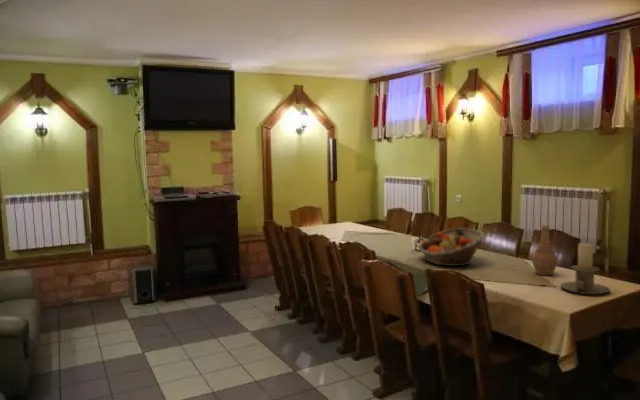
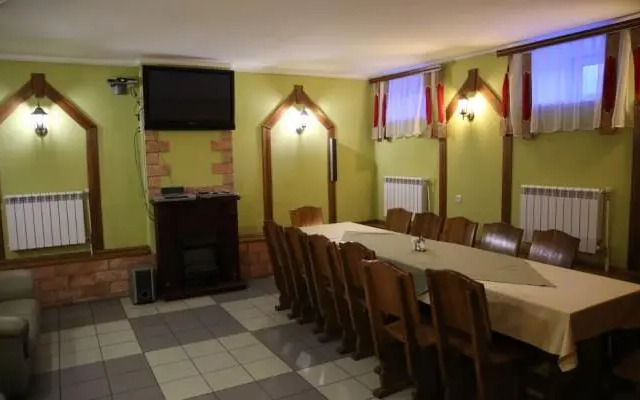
- candle holder [559,243,611,295]
- vase [531,224,558,276]
- fruit basket [417,227,485,267]
